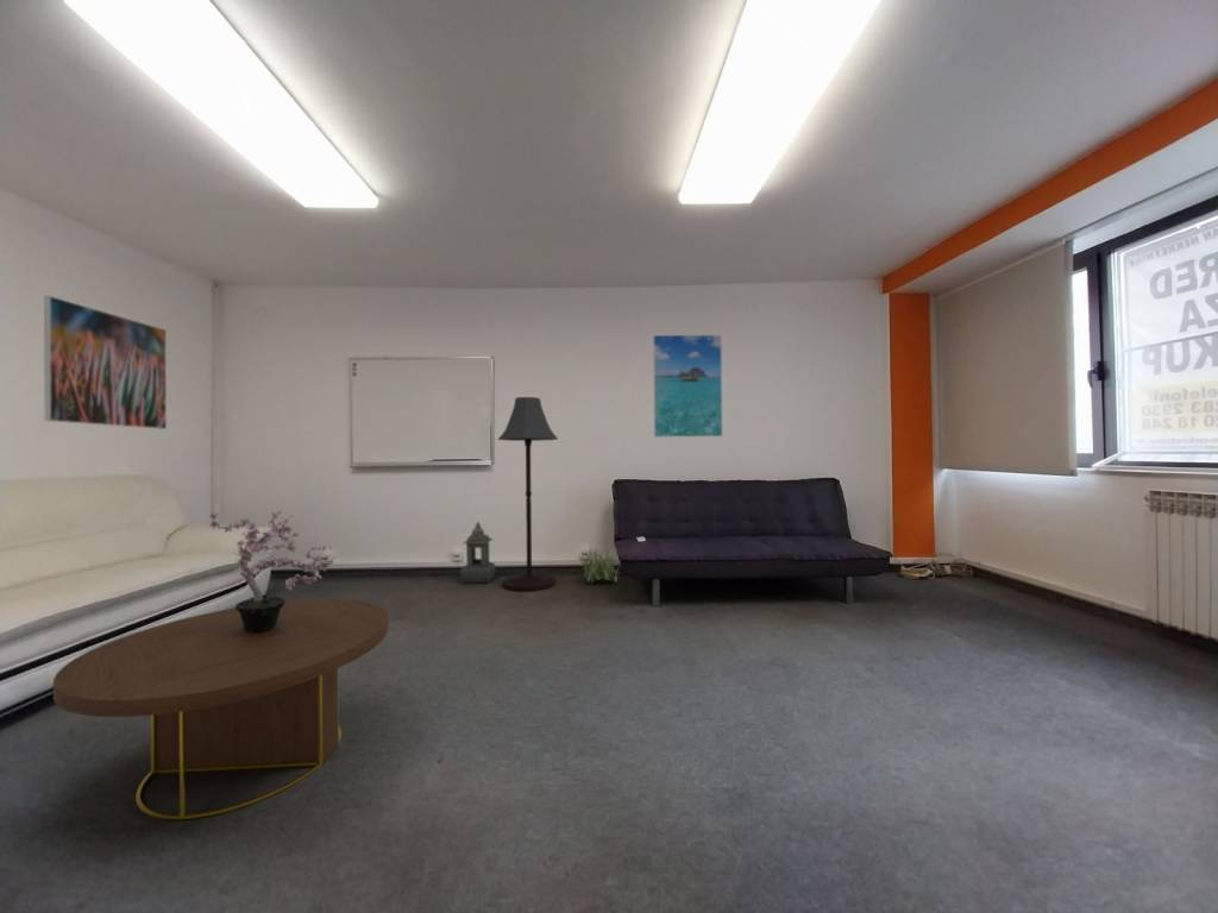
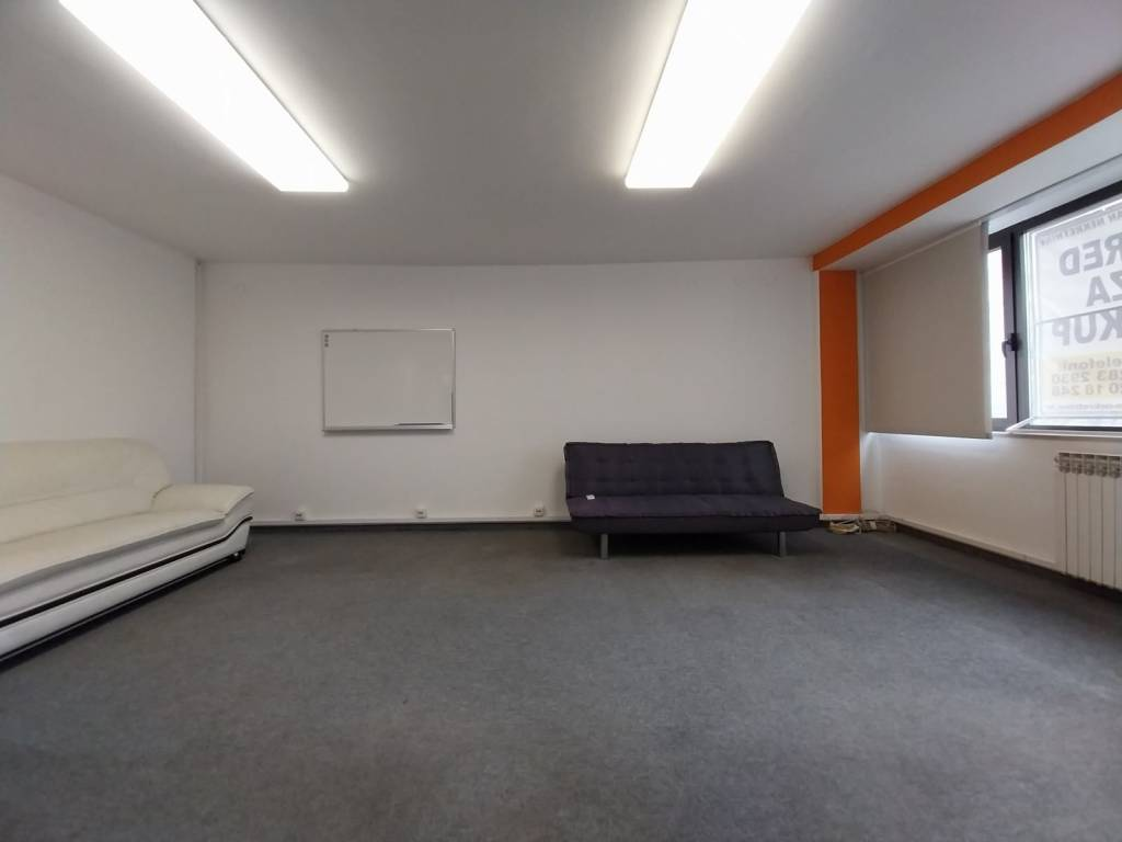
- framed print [652,334,723,439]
- coffee table [52,598,390,820]
- decorative plant [575,547,621,585]
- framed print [43,295,168,430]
- potted plant [207,510,338,631]
- lantern [459,521,496,585]
- floor lamp [497,396,559,592]
